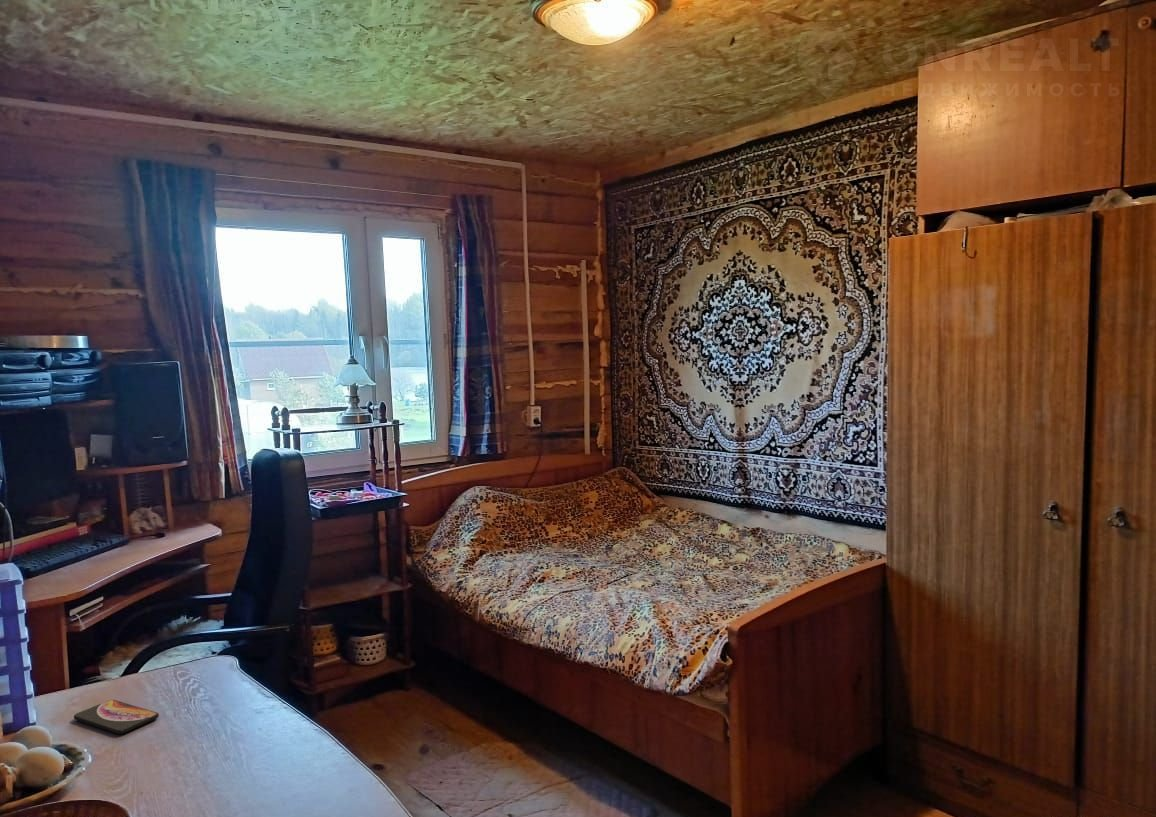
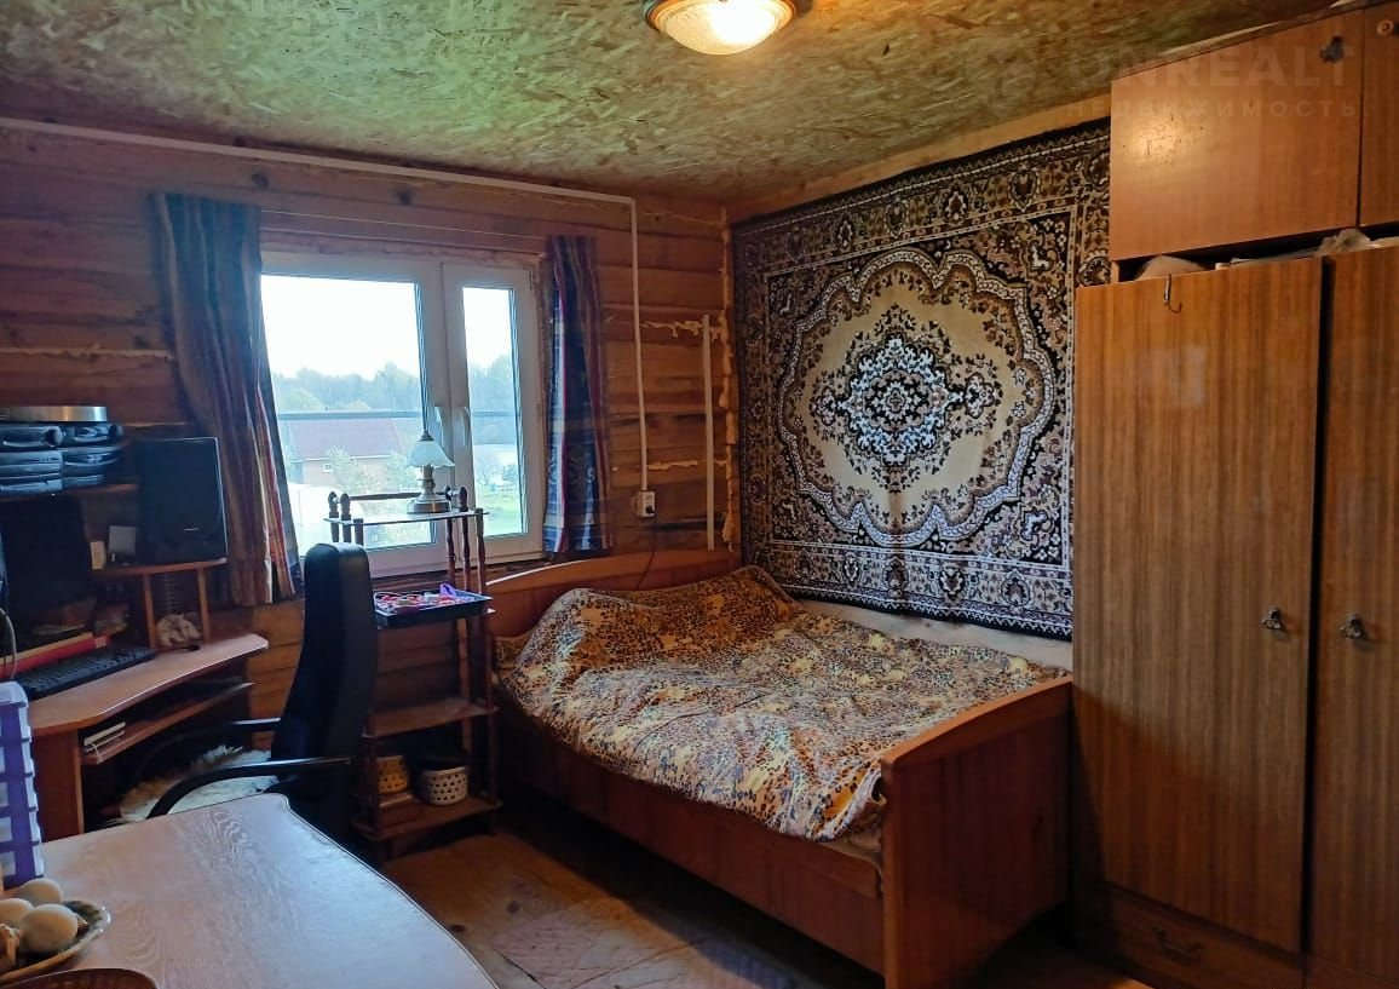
- smartphone [73,699,160,735]
